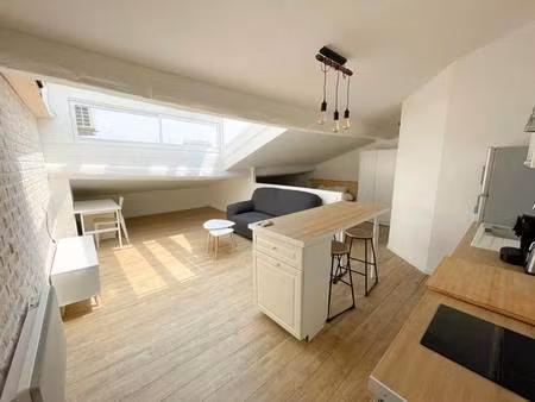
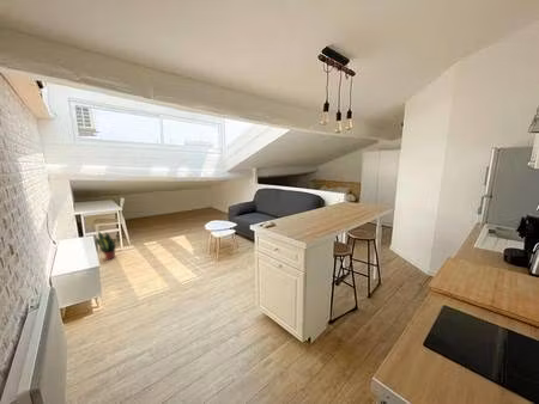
+ potted plant [95,229,121,261]
